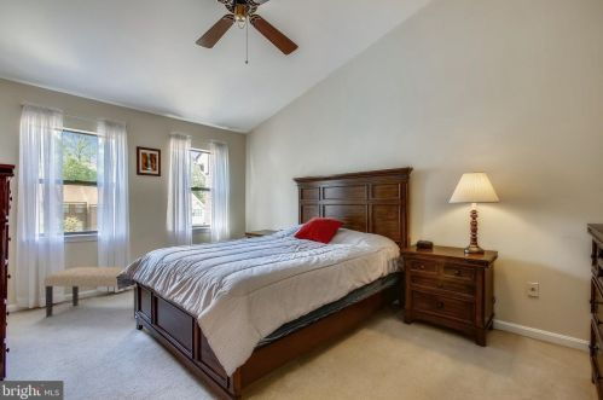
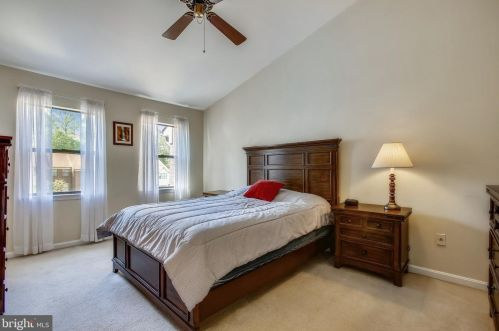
- bench [42,266,138,319]
